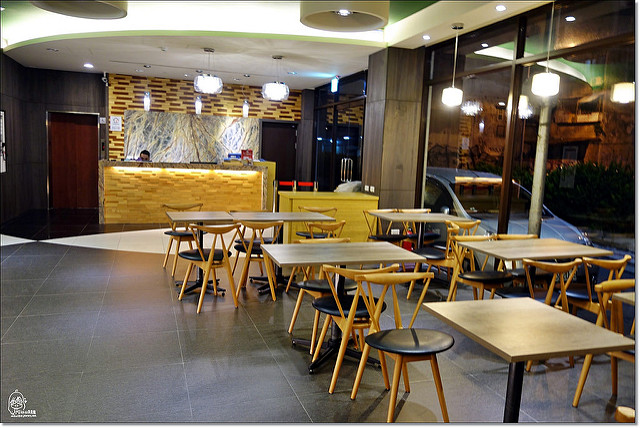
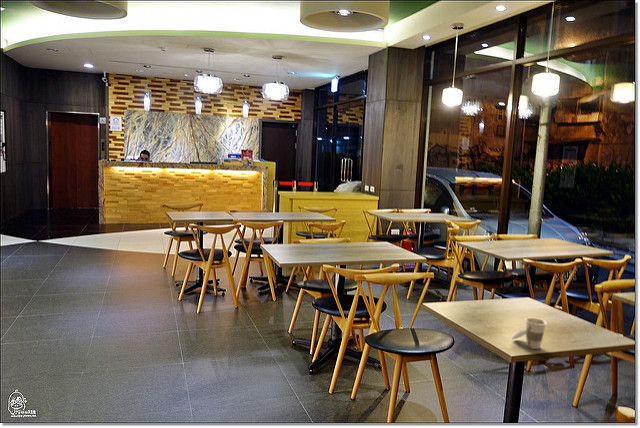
+ cup [511,317,548,350]
